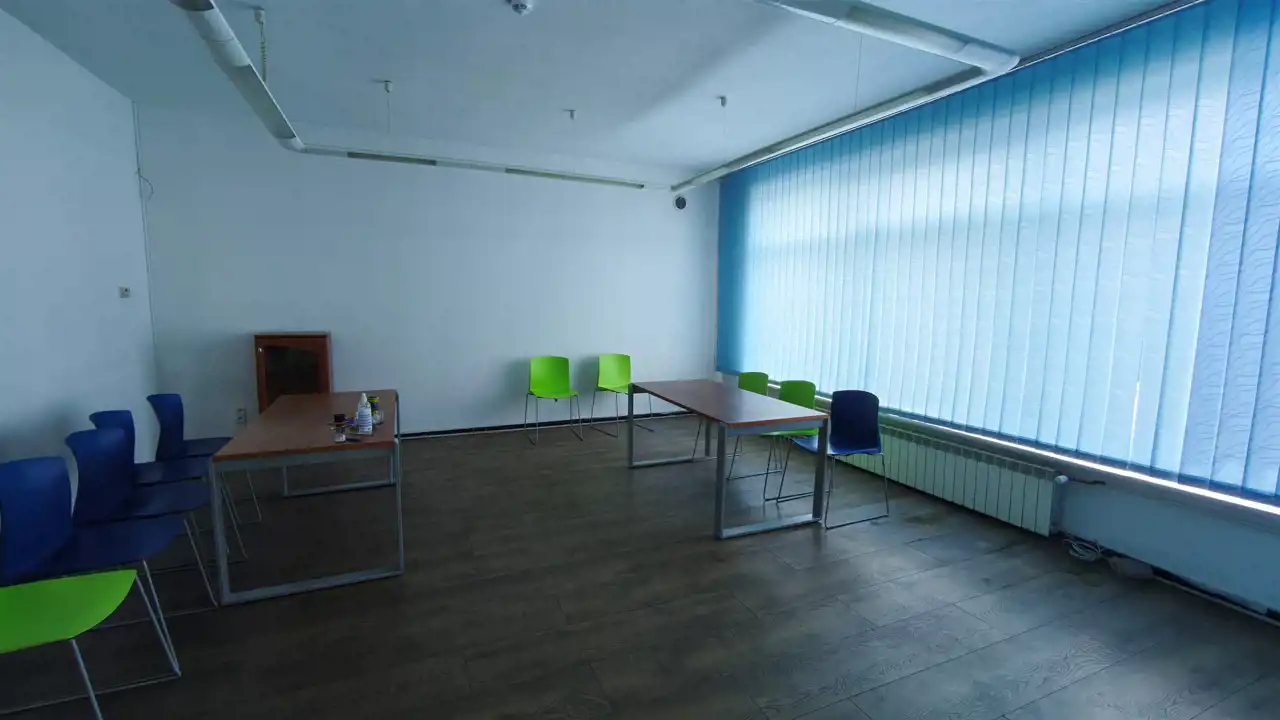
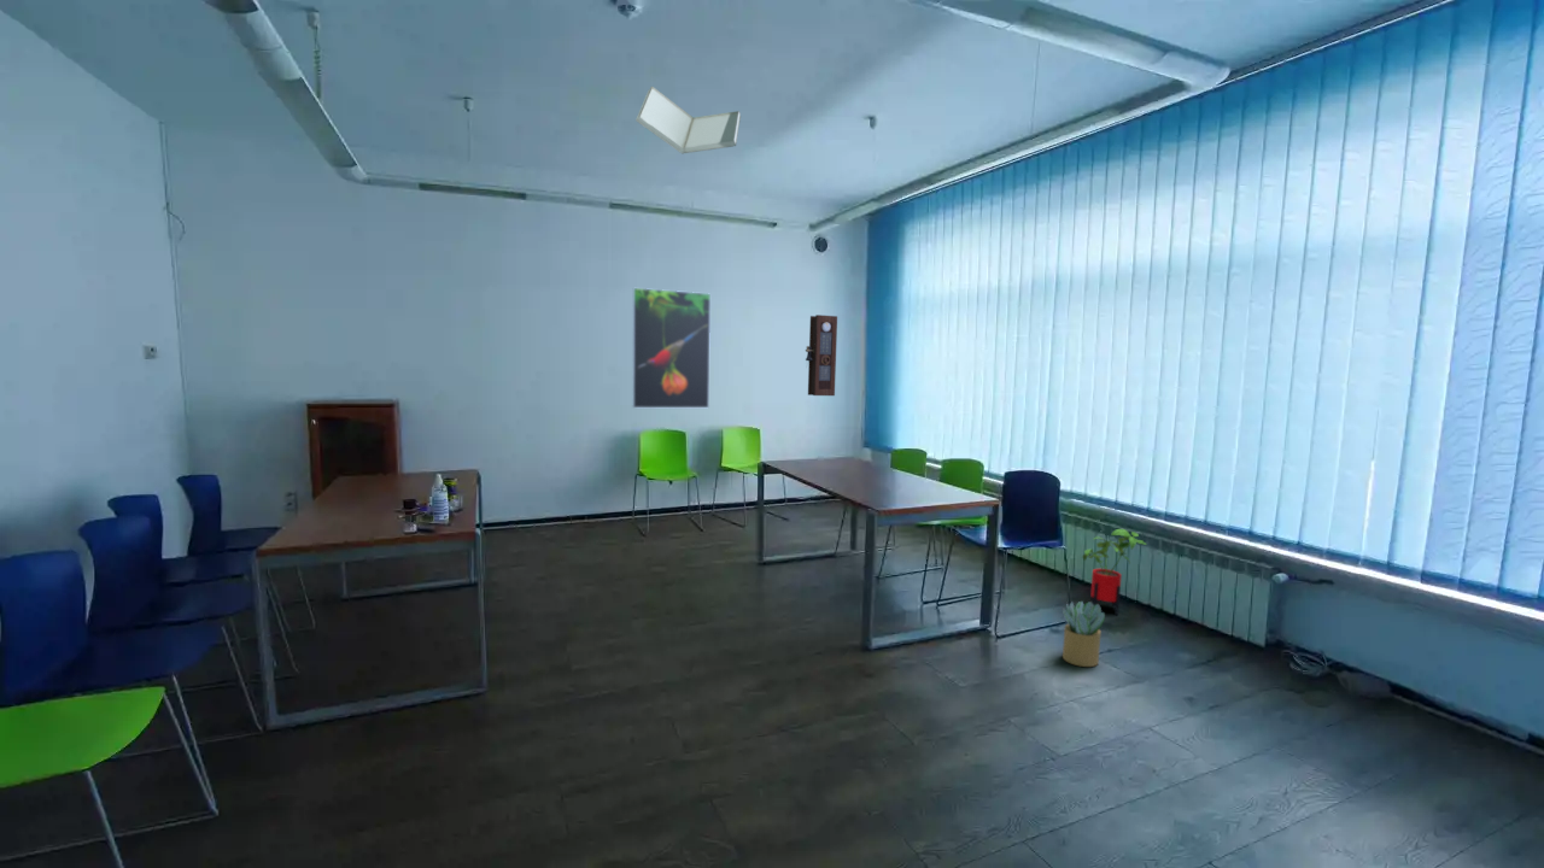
+ house plant [1081,528,1148,616]
+ pendulum clock [805,313,838,397]
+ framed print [631,287,712,409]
+ potted plant [1062,600,1106,668]
+ ceiling light [634,86,742,156]
